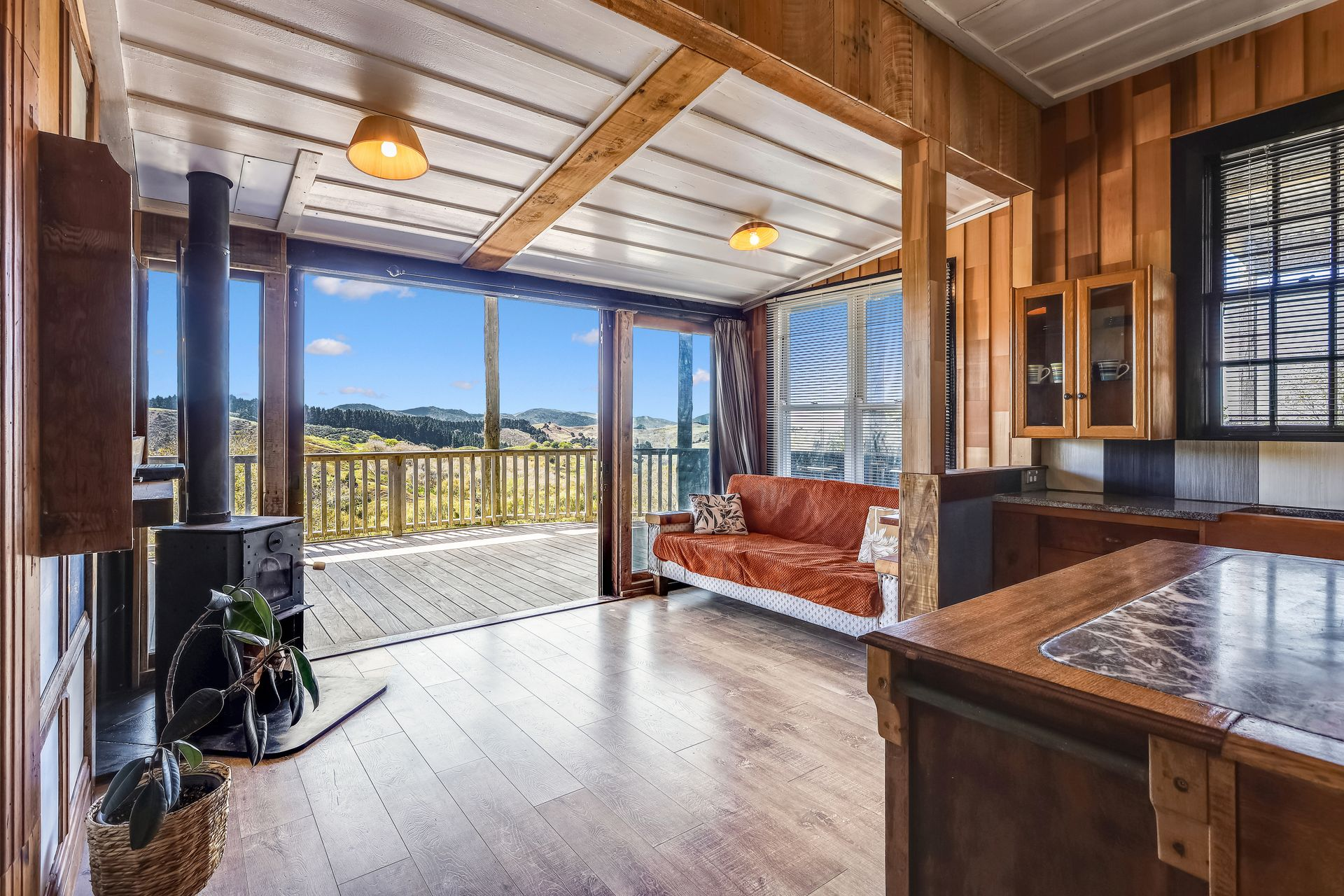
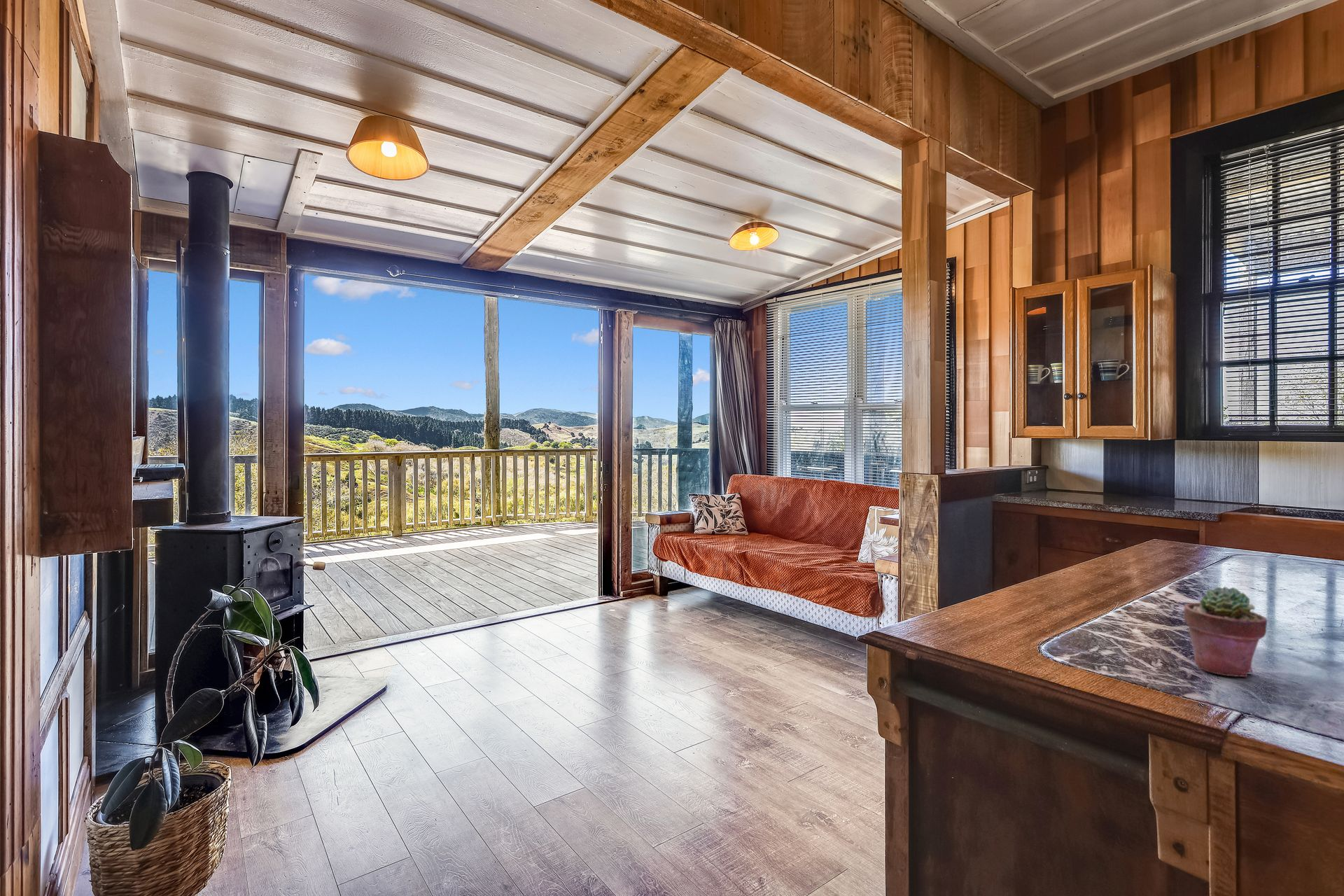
+ potted succulent [1183,586,1268,678]
